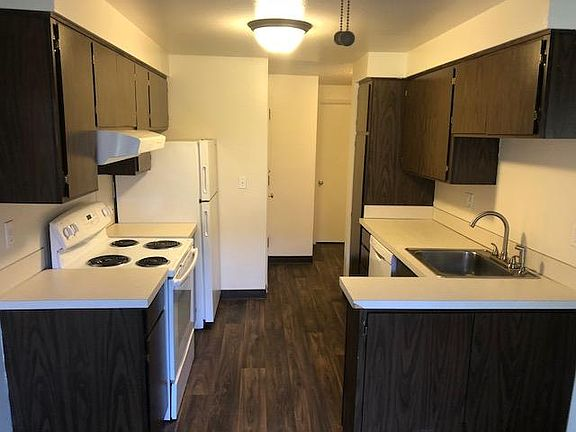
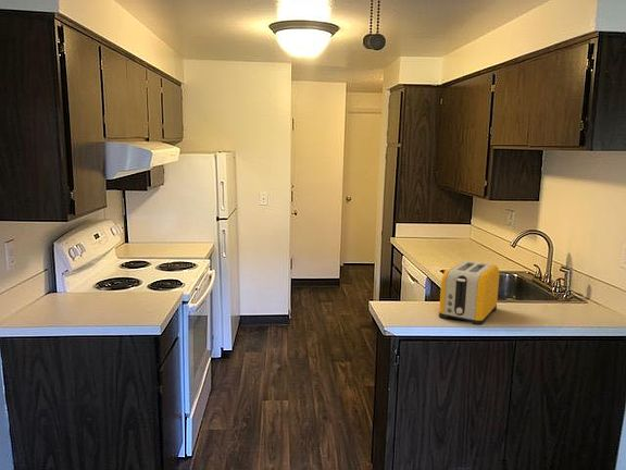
+ toaster [438,260,500,326]
